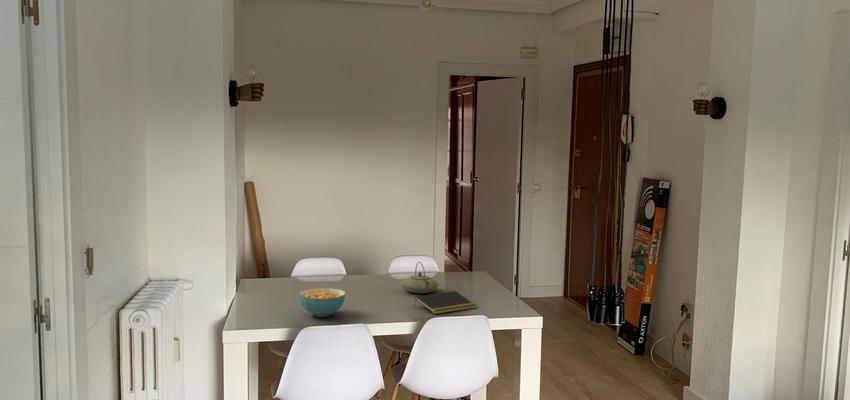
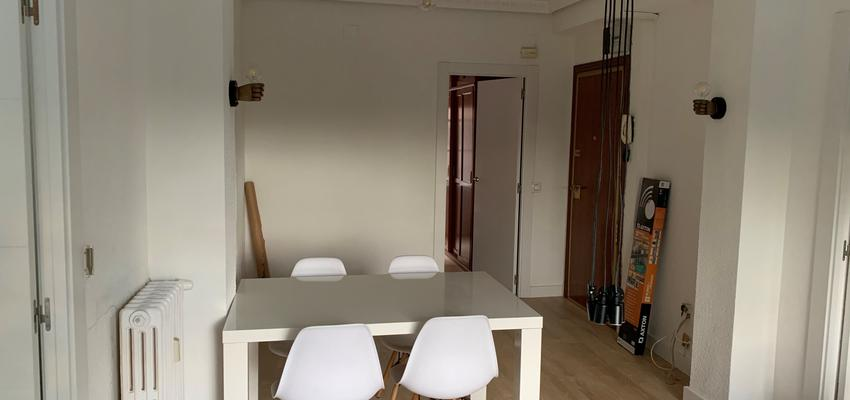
- teapot [400,261,440,294]
- notepad [413,290,477,315]
- cereal bowl [299,287,346,318]
